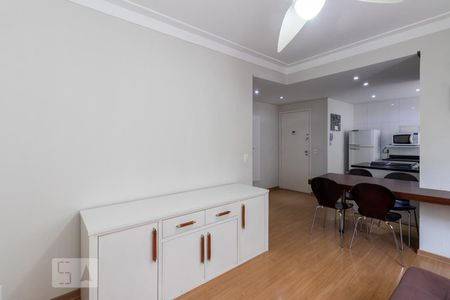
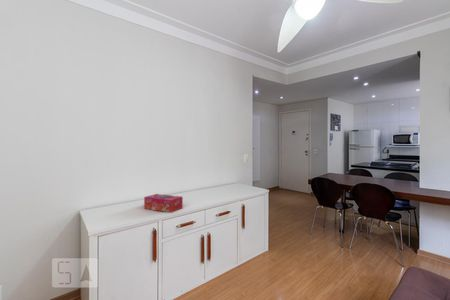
+ tissue box [143,193,184,213]
